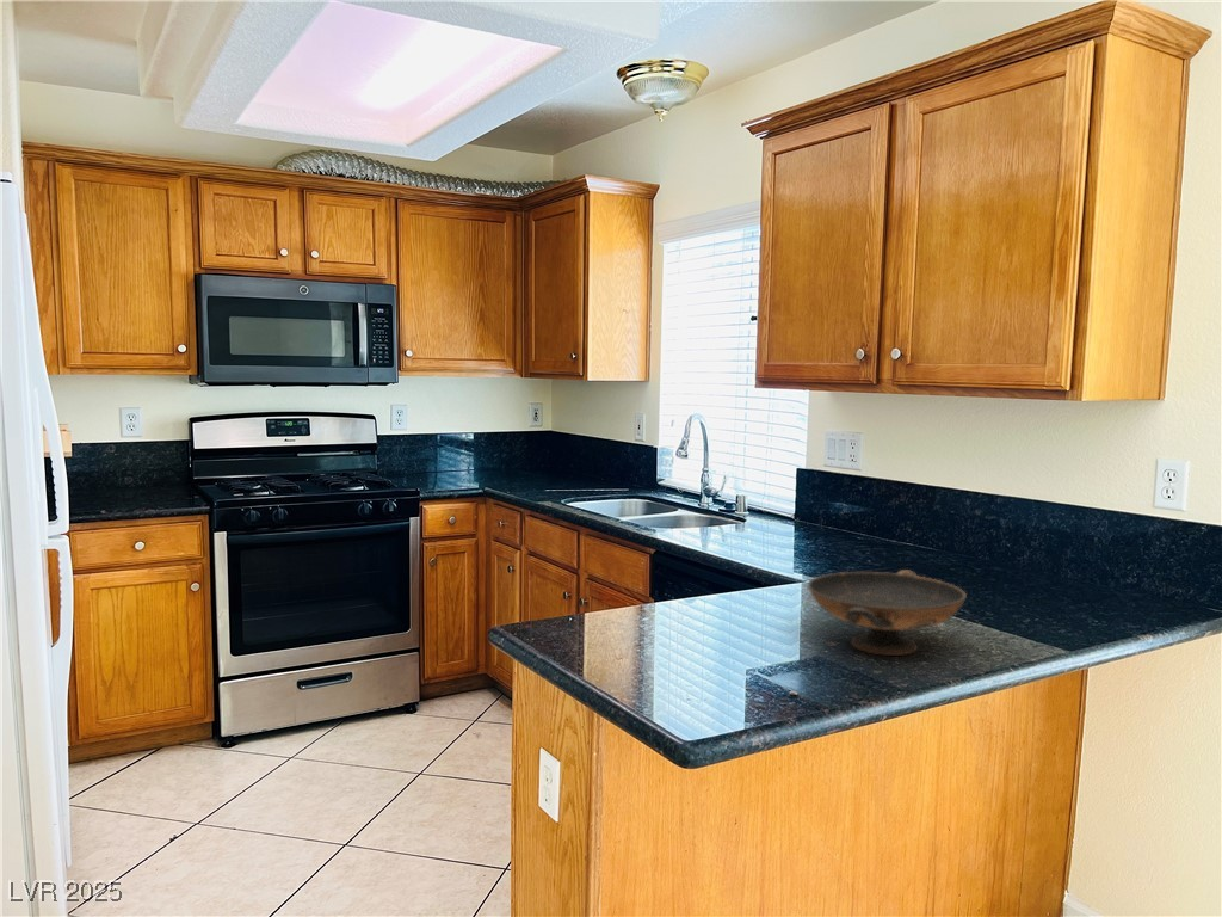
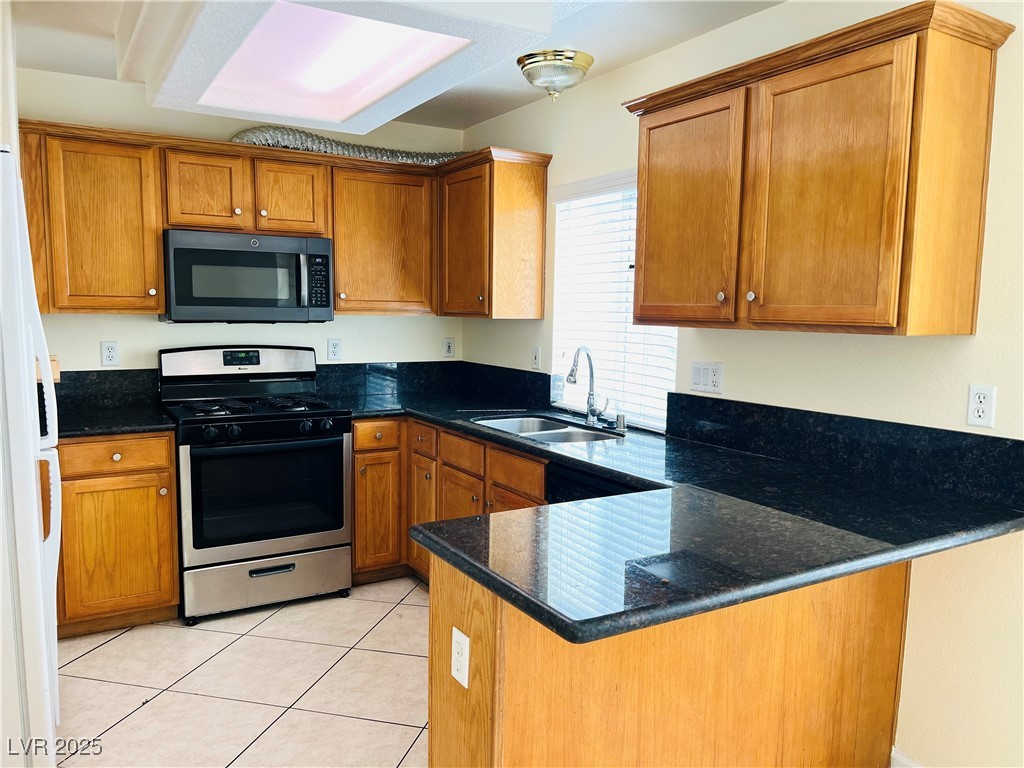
- decorative bowl [807,568,968,657]
